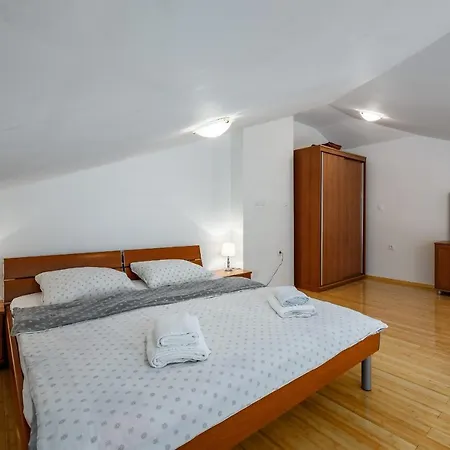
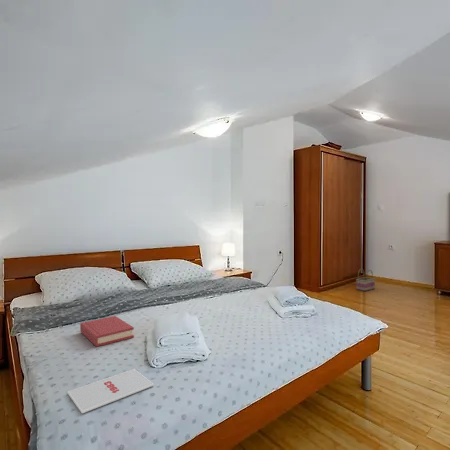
+ magazine [66,368,155,414]
+ basket [355,268,376,292]
+ hardback book [79,315,135,347]
